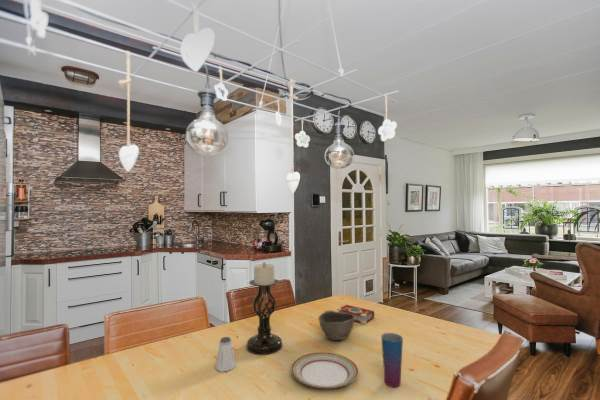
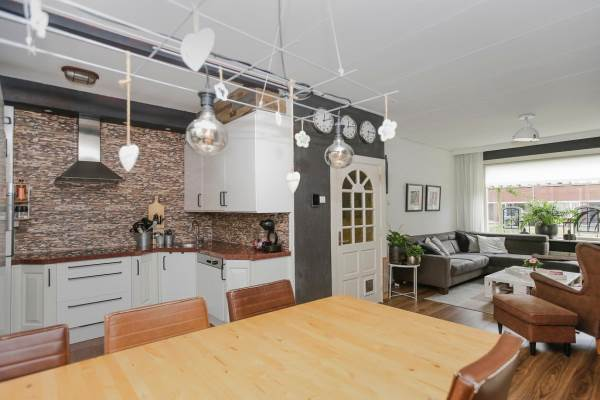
- bowl [317,310,355,341]
- saltshaker [214,336,237,372]
- candle holder [246,261,283,356]
- book [336,304,375,325]
- cup [380,332,404,388]
- plate [290,351,359,389]
